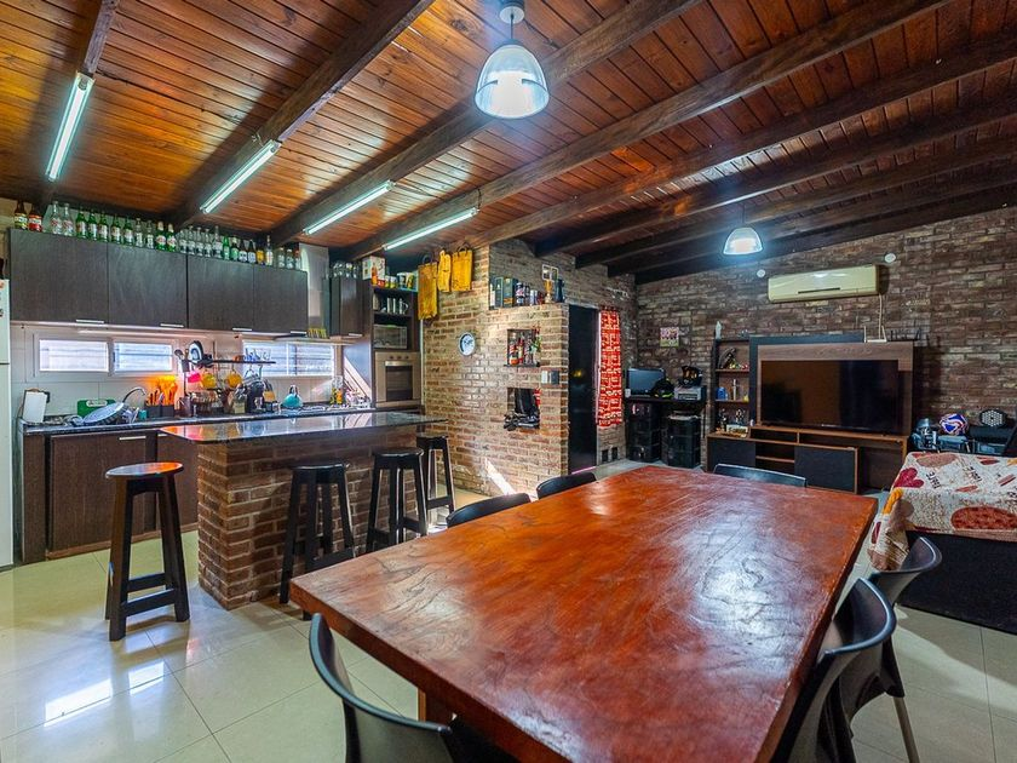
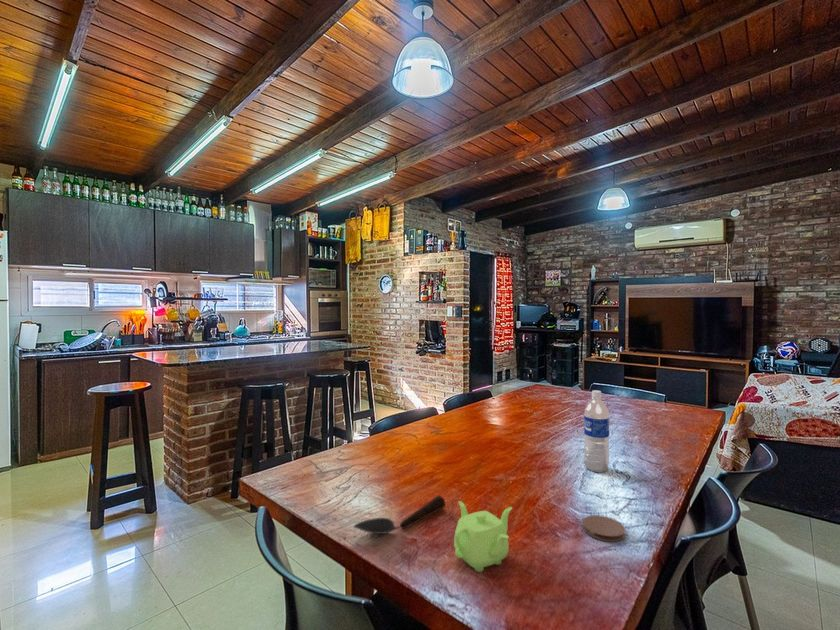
+ spoon [352,494,446,535]
+ coaster [582,514,626,543]
+ water bottle [583,389,610,474]
+ teapot [453,500,513,573]
